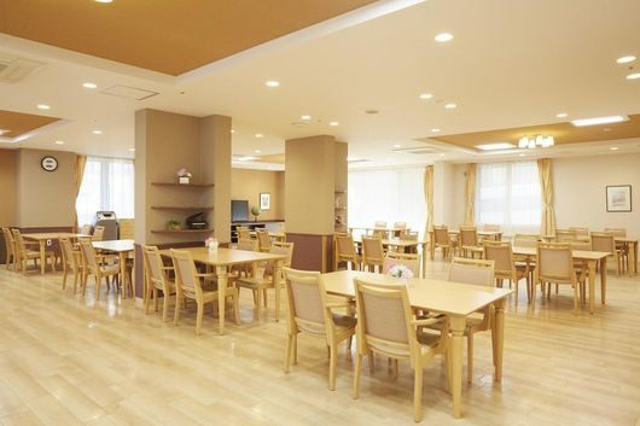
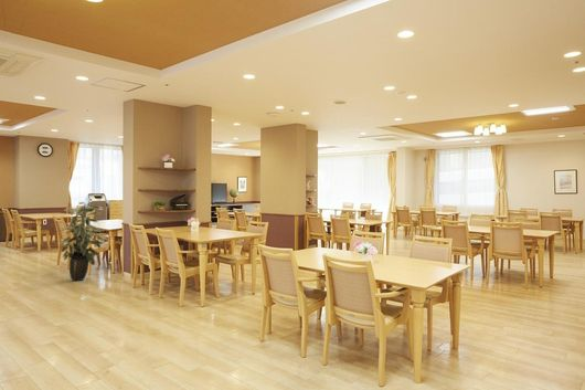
+ indoor plant [59,201,105,282]
